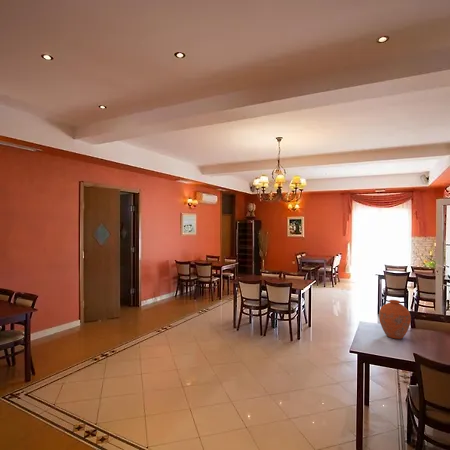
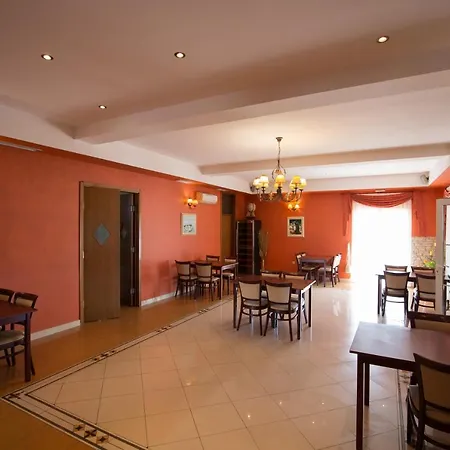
- vase [378,299,412,340]
